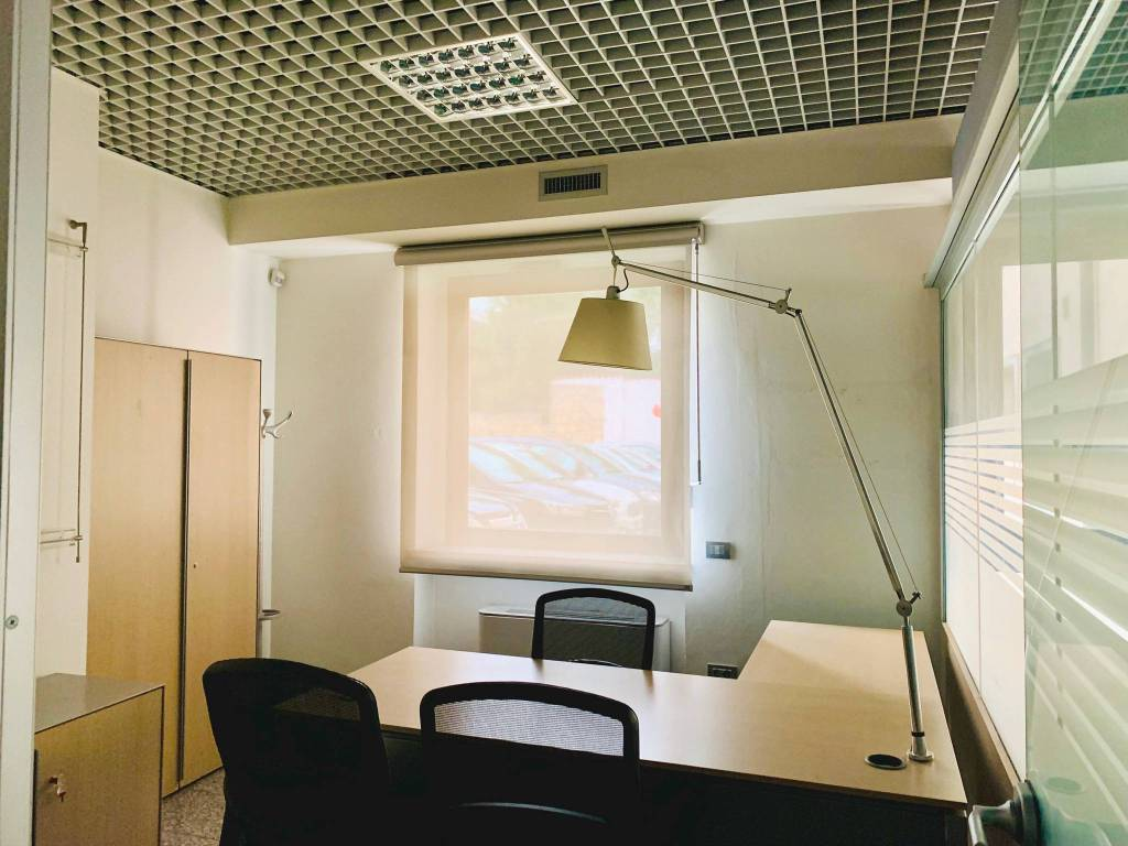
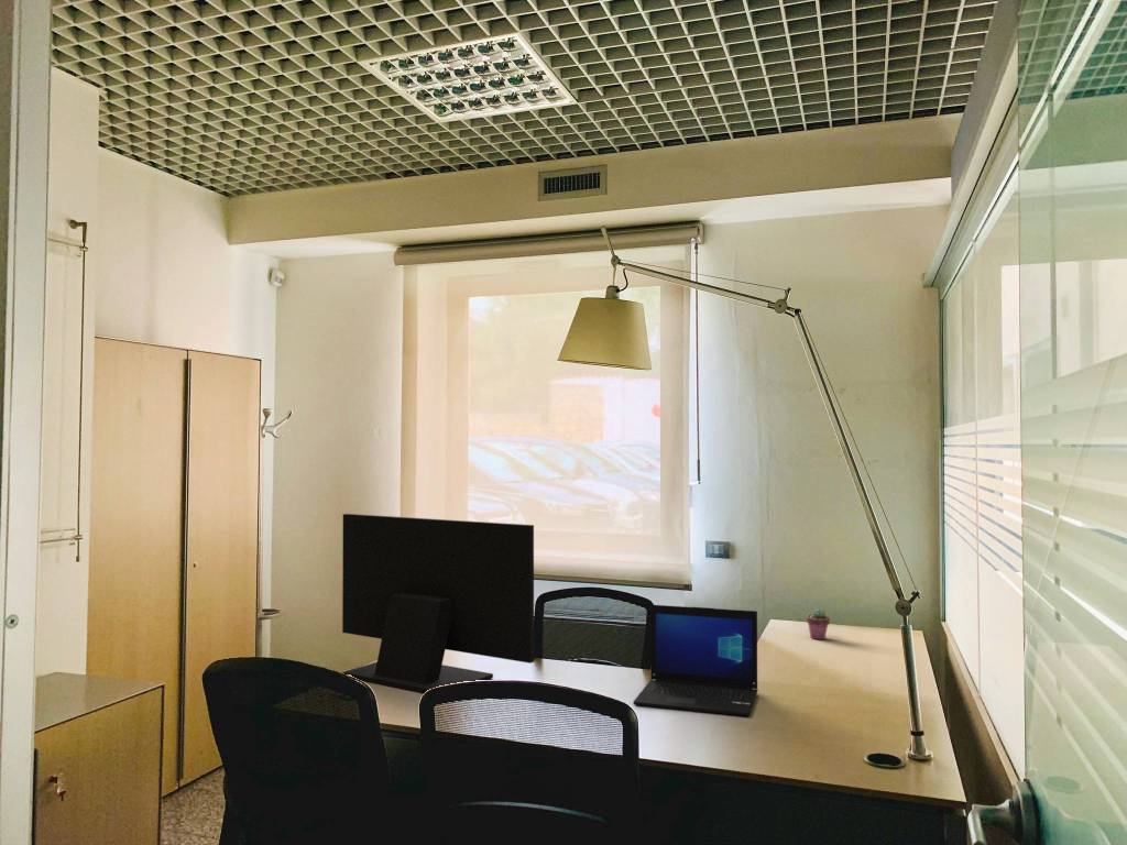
+ monitor [341,513,535,694]
+ laptop [633,604,758,717]
+ potted succulent [806,607,831,640]
